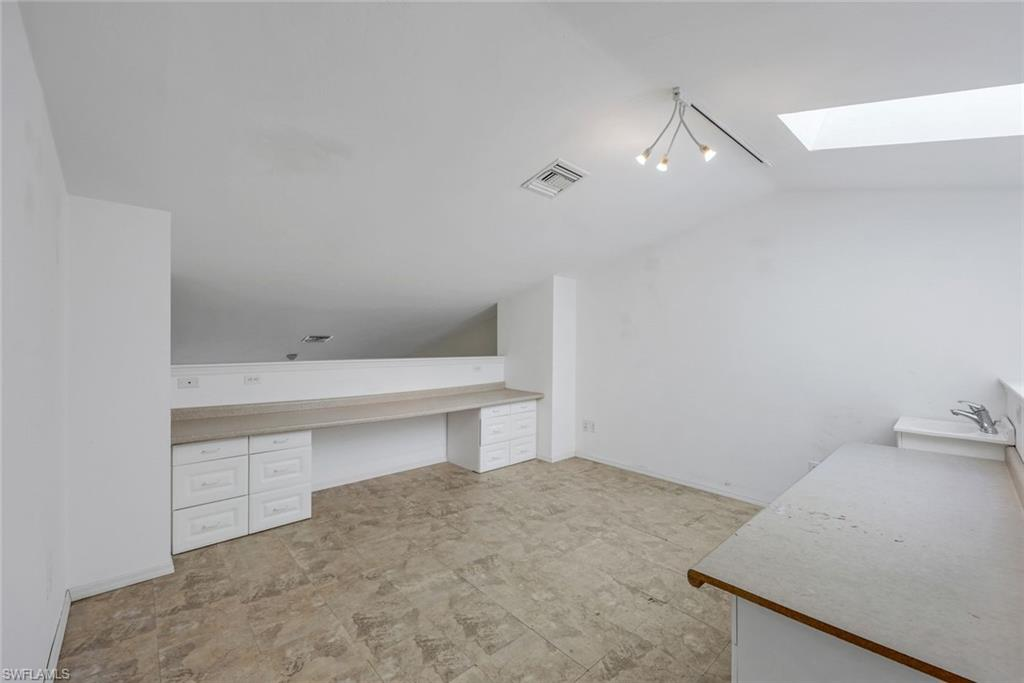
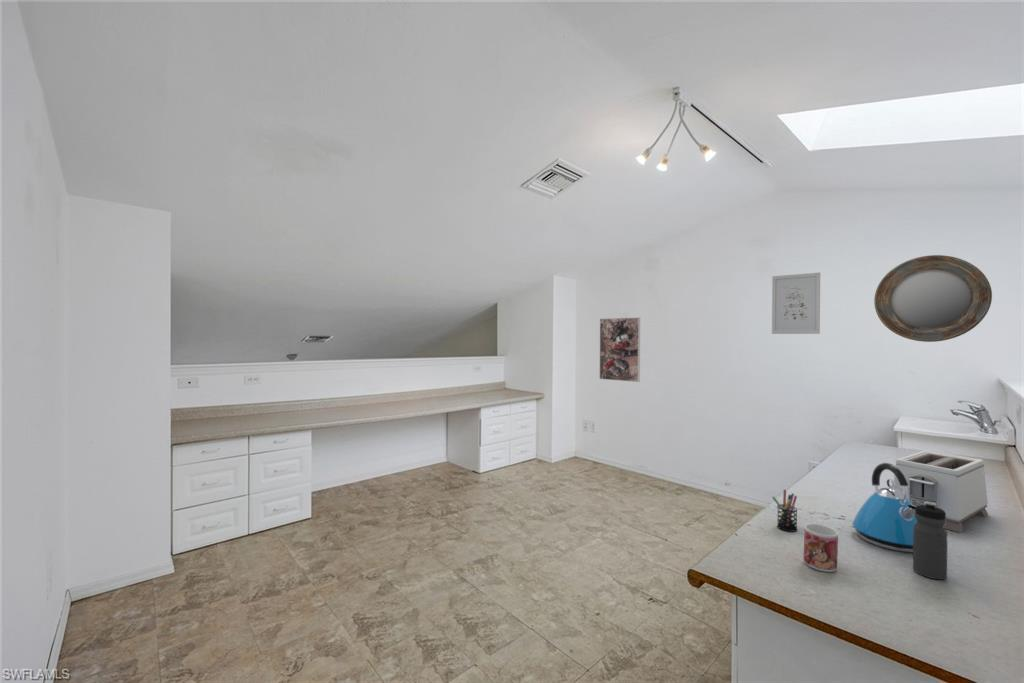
+ pen holder [771,489,799,533]
+ wall art [771,272,821,335]
+ toaster [893,449,989,533]
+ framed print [599,317,641,383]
+ mug [803,523,839,573]
+ water bottle [912,502,949,580]
+ home mirror [873,254,993,343]
+ kettle [851,462,917,553]
